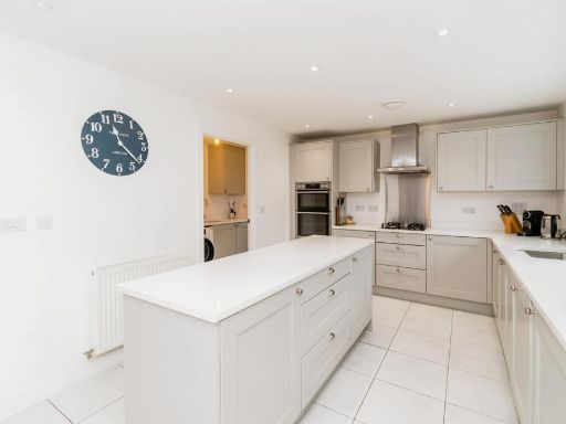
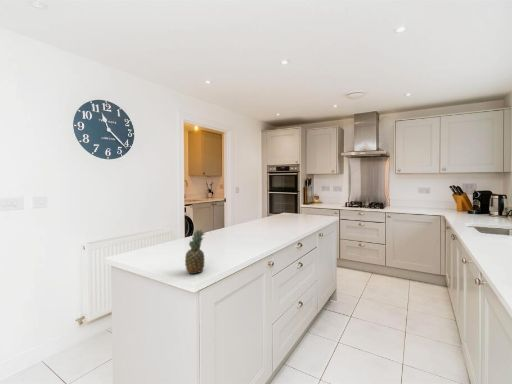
+ fruit [184,228,206,275]
